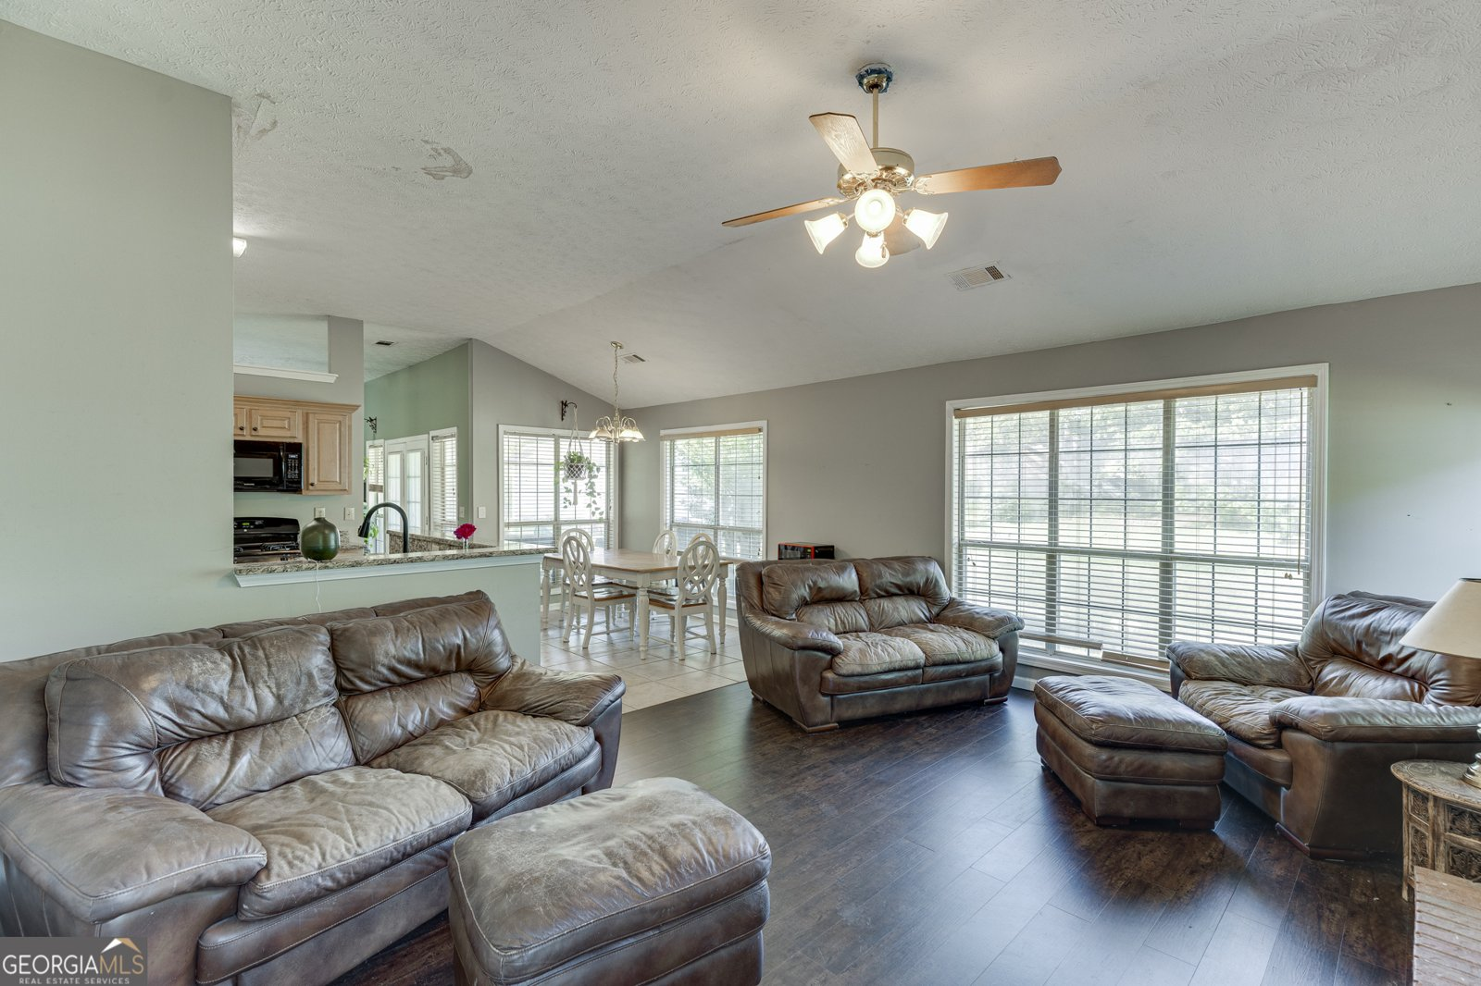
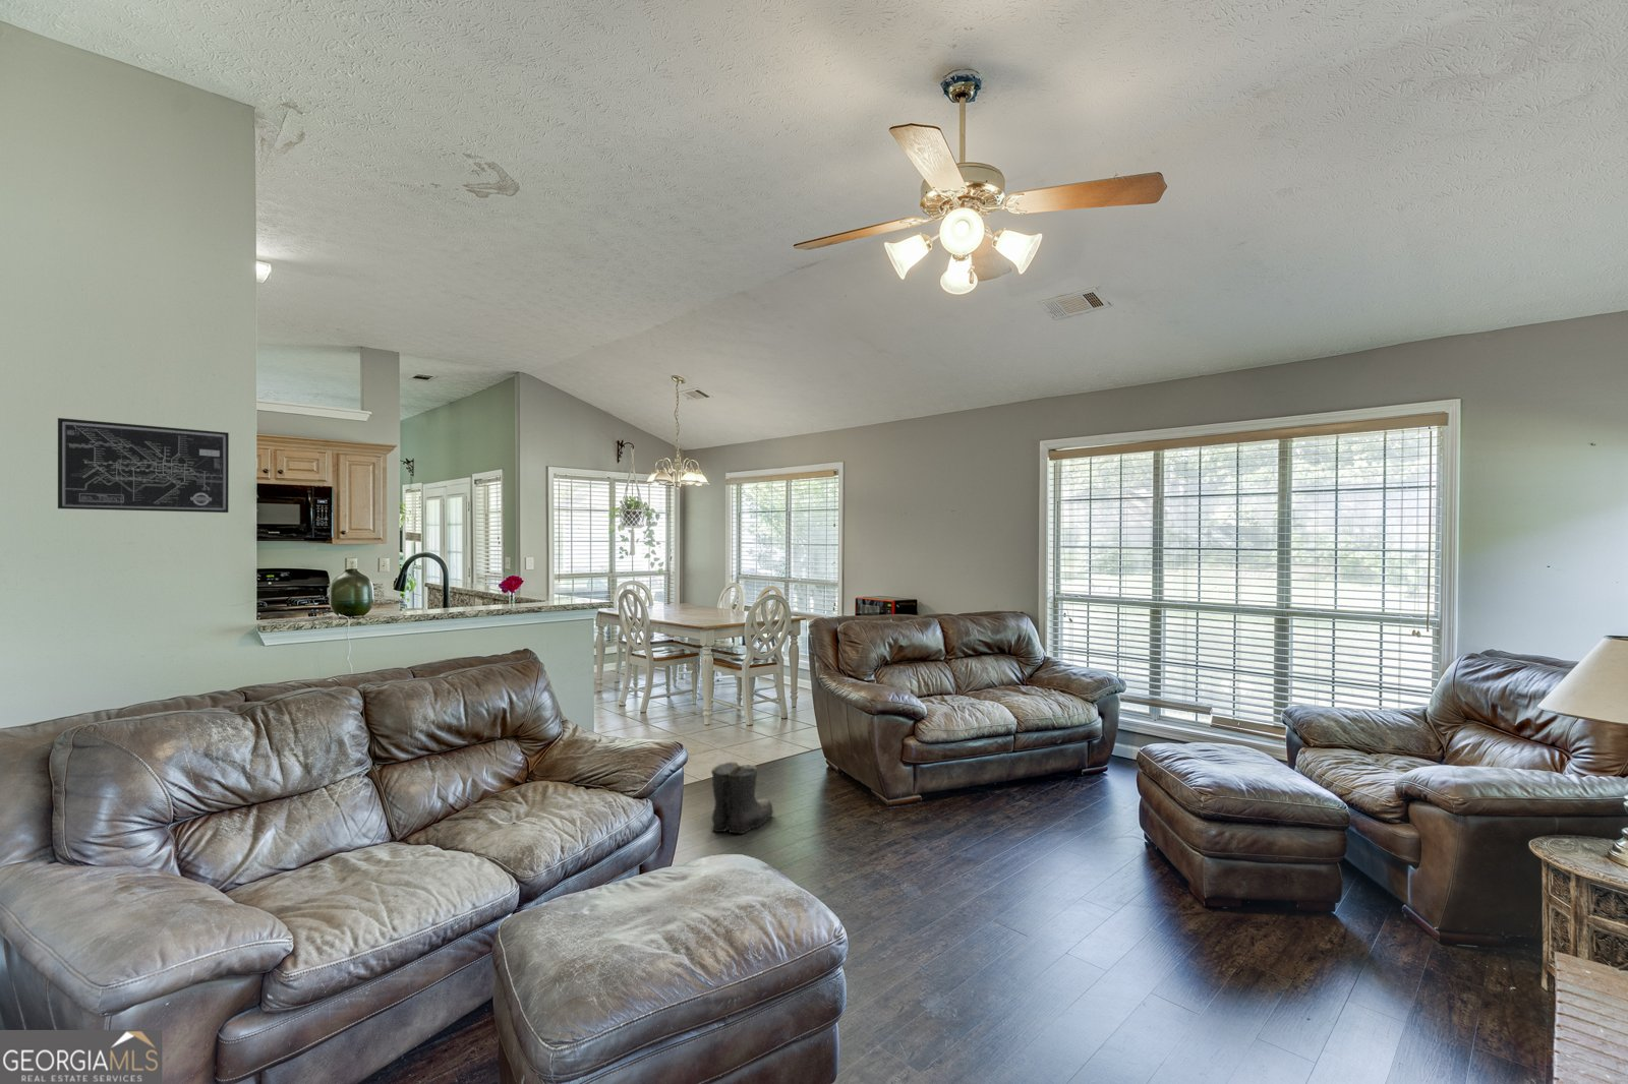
+ boots [709,761,775,835]
+ wall art [57,417,230,513]
